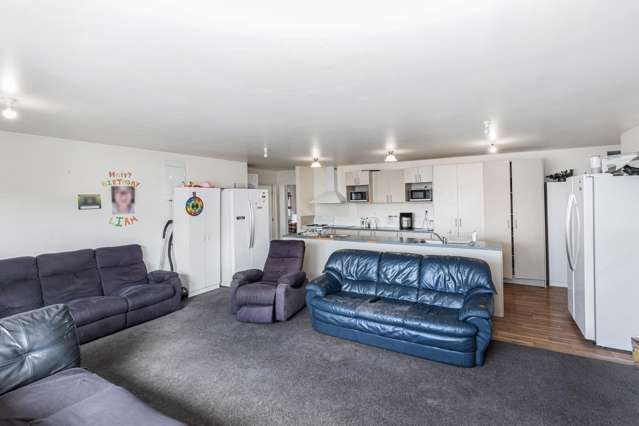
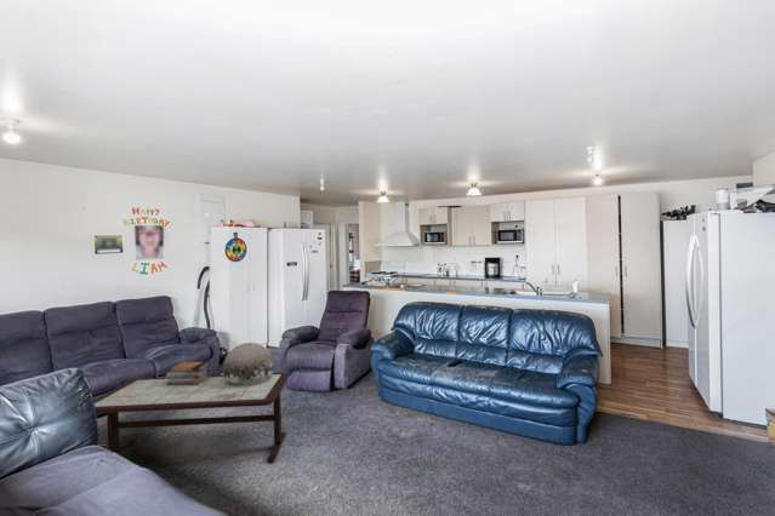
+ book stack [165,361,210,385]
+ coffee table [92,372,290,463]
+ decorative sphere [222,342,275,386]
